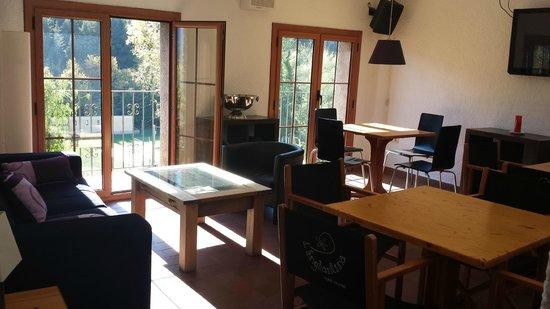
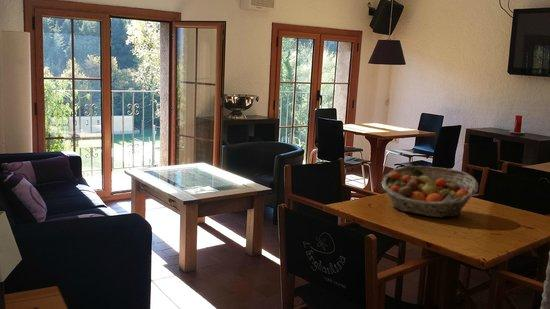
+ fruit basket [380,165,479,218]
